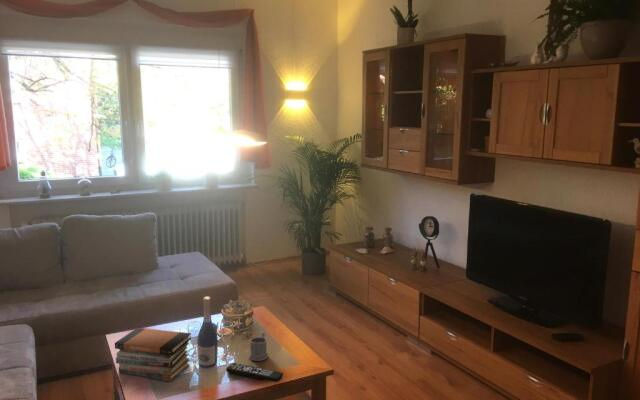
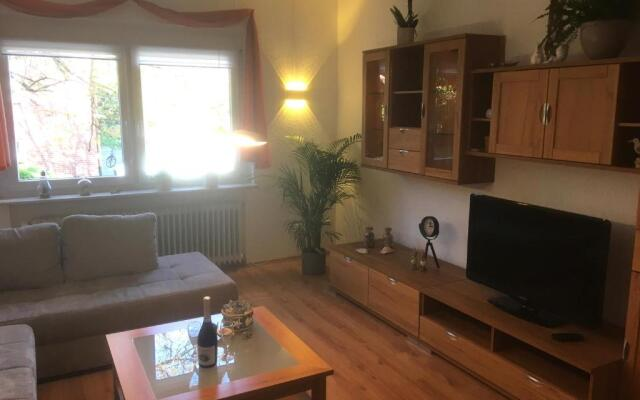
- mug [248,331,269,362]
- remote control [225,362,284,383]
- book stack [114,327,192,382]
